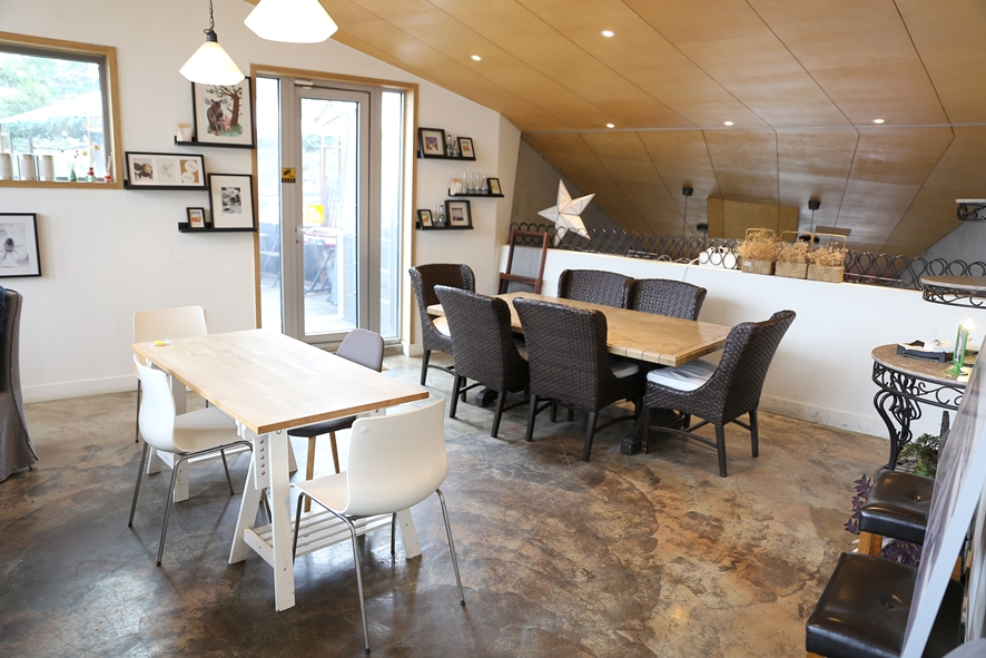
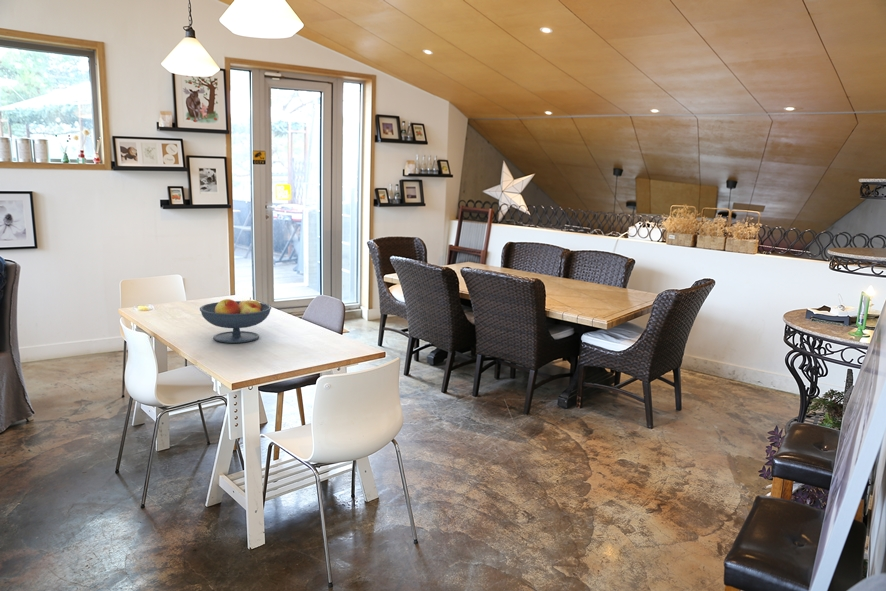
+ fruit bowl [199,297,272,344]
